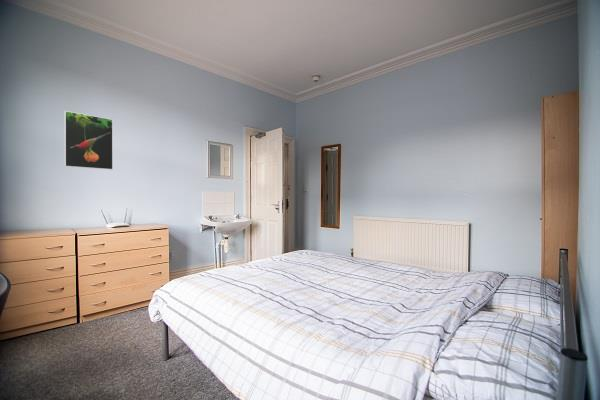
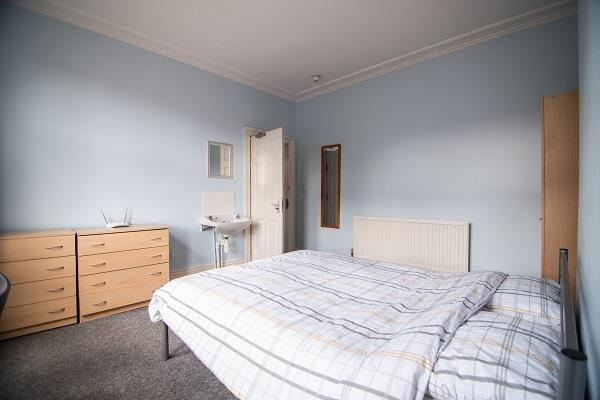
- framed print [64,110,114,171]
